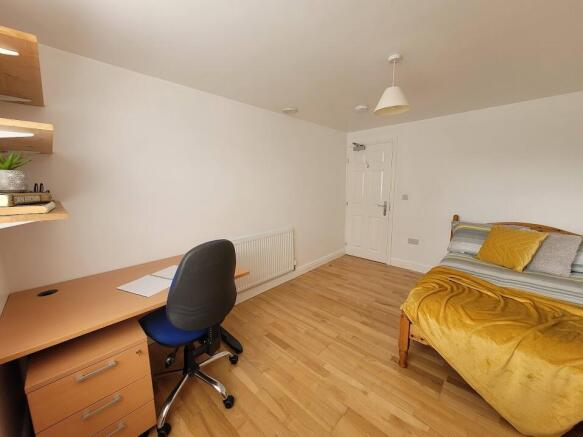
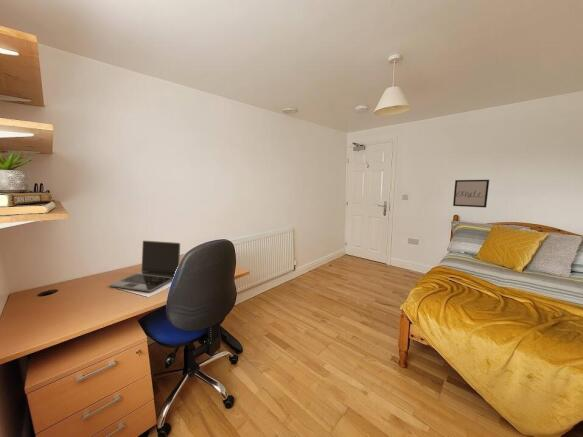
+ laptop [109,240,181,293]
+ wall art [452,179,490,209]
